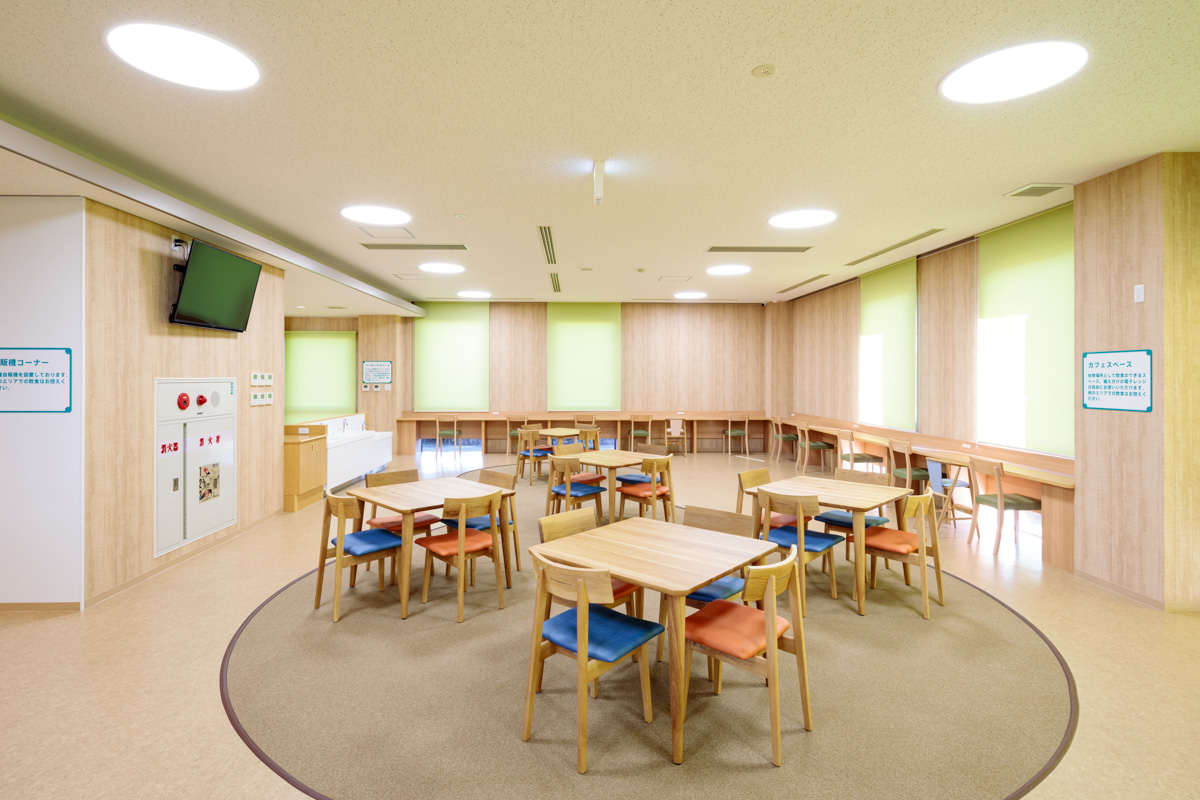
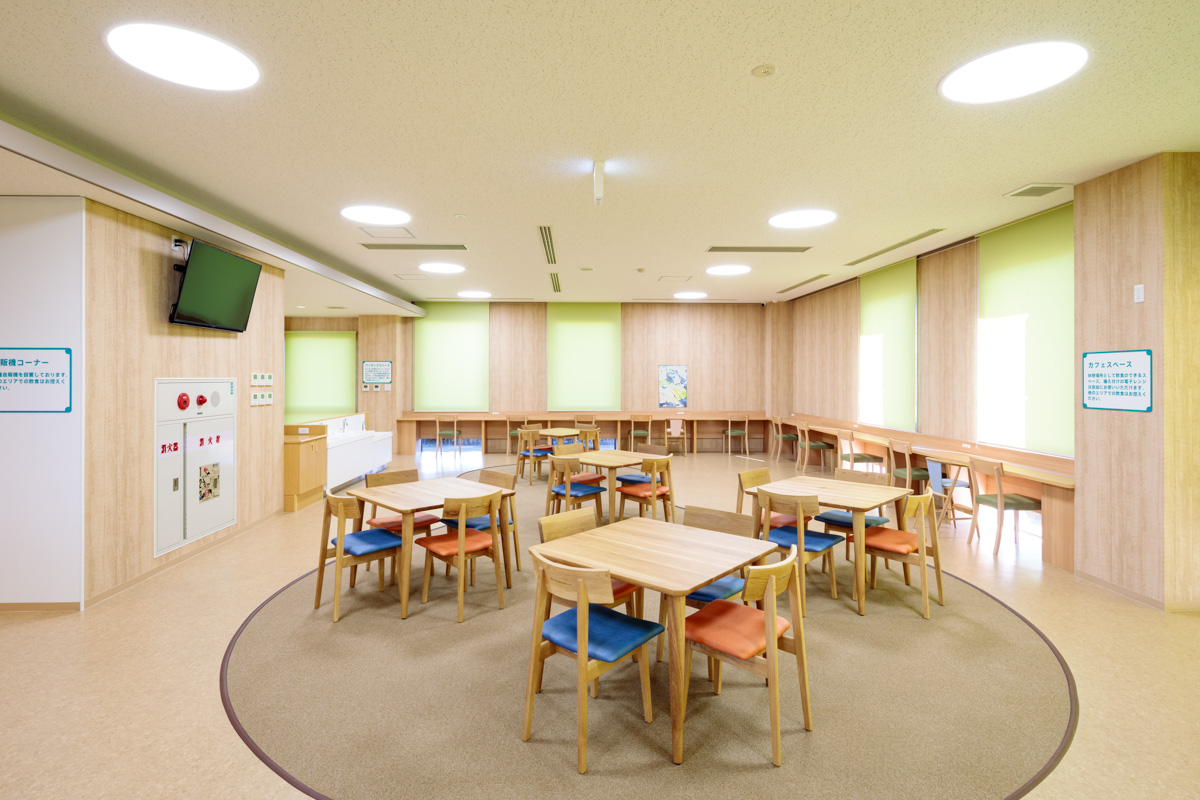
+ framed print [658,364,688,409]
